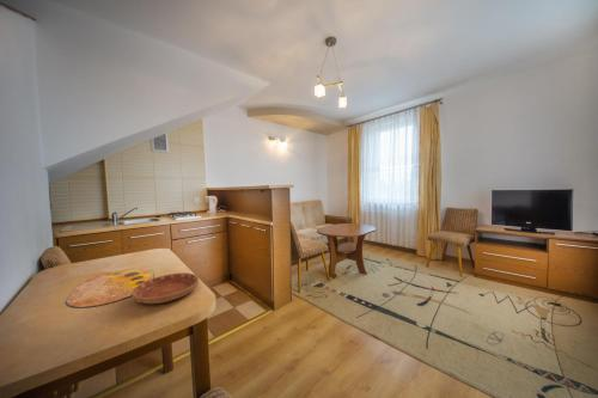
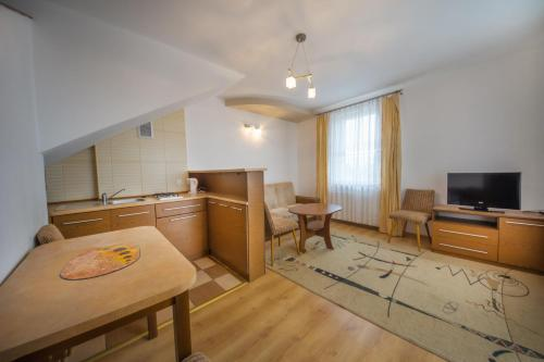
- saucer [130,271,200,305]
